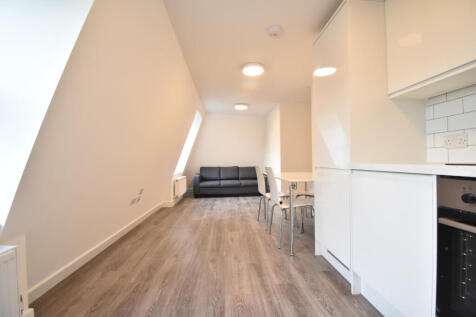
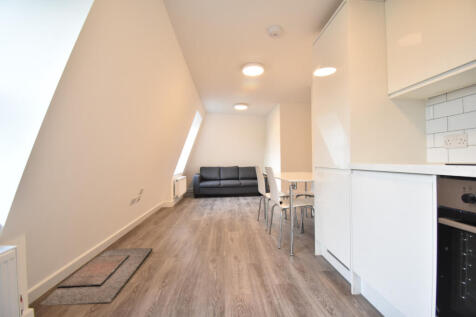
+ doormat [39,247,154,306]
